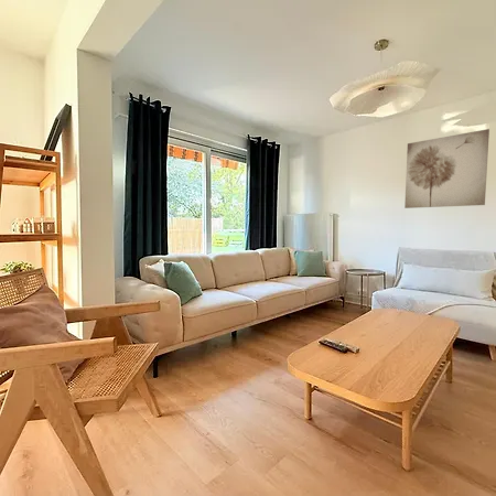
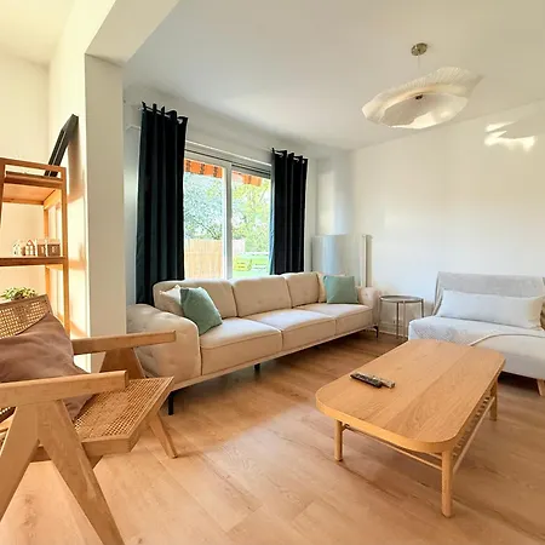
- wall art [403,128,490,209]
